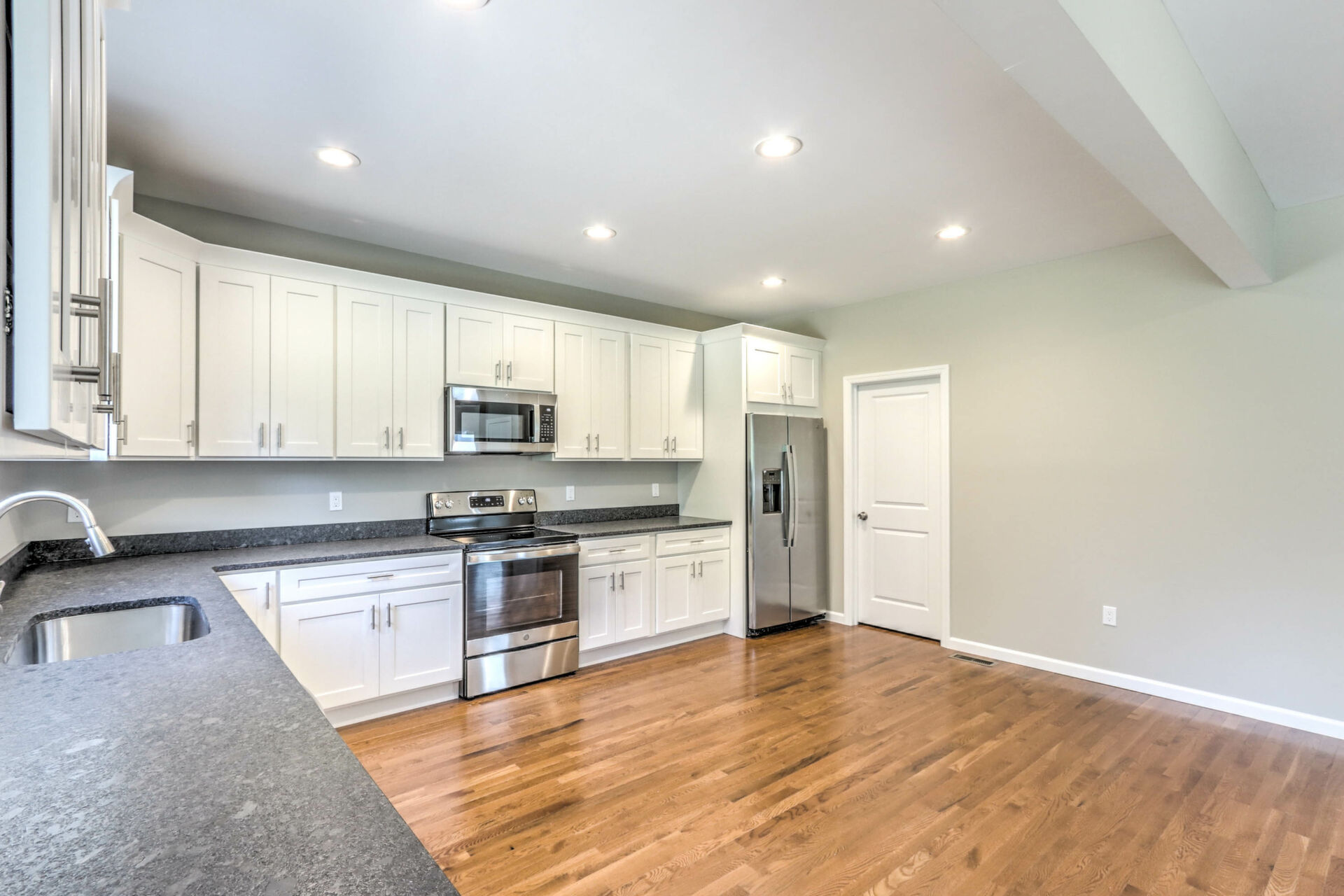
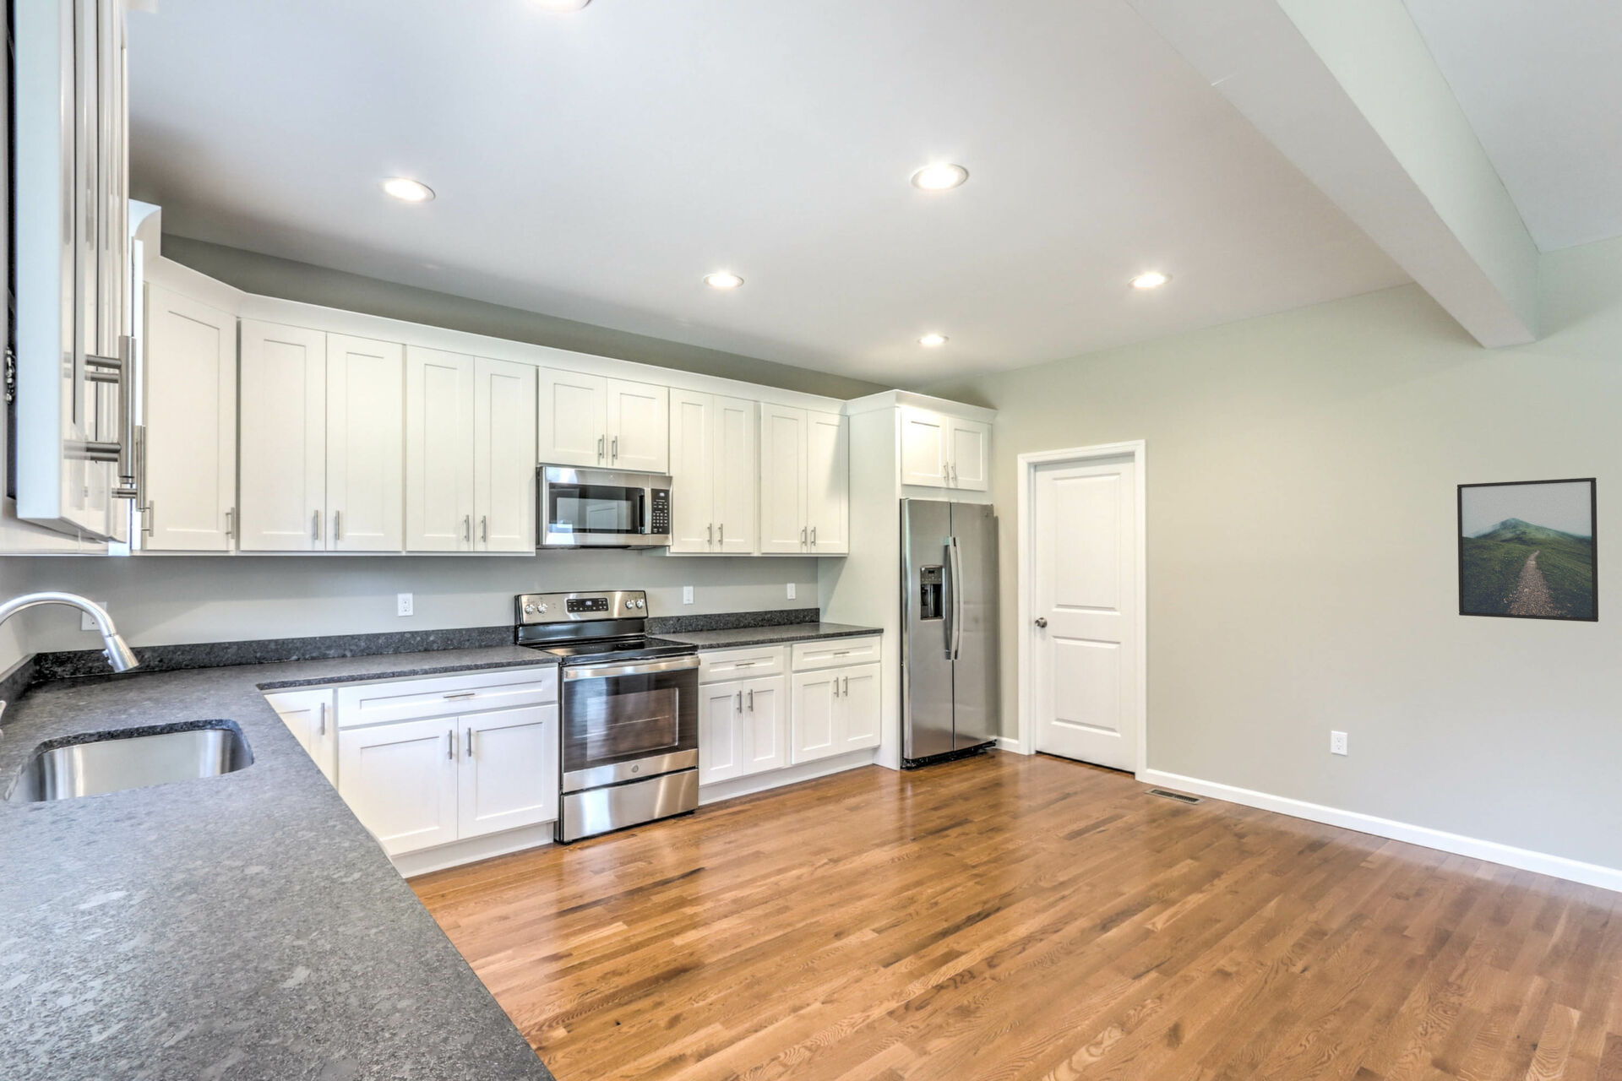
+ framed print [1457,477,1599,624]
